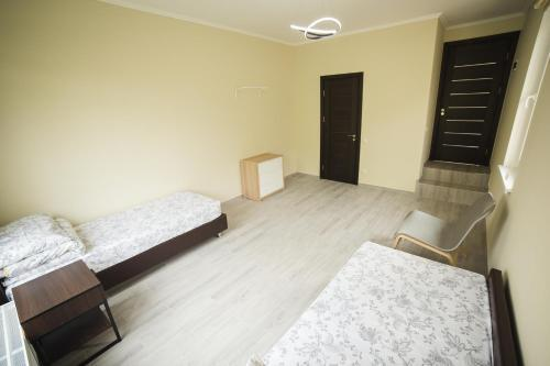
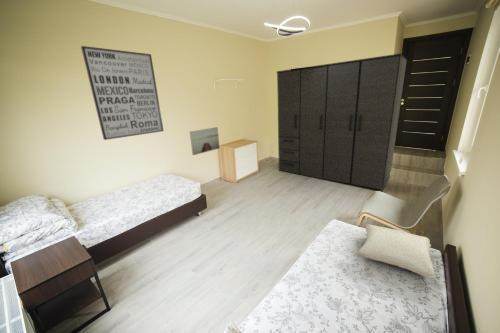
+ wall art [80,45,165,141]
+ wall art [189,126,221,156]
+ wardrobe [276,53,408,191]
+ pillow [358,223,436,279]
